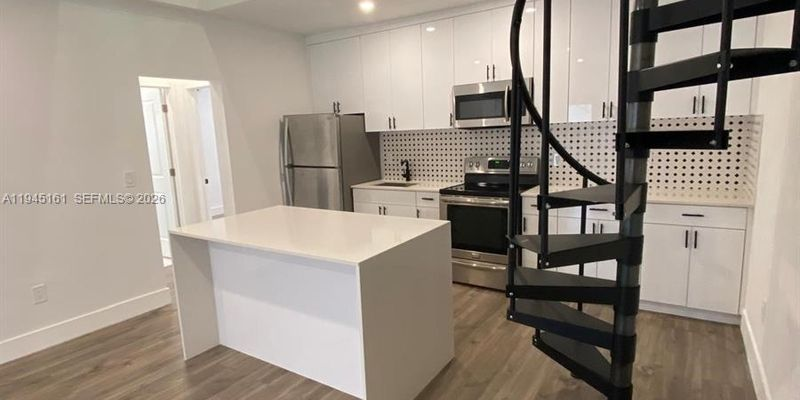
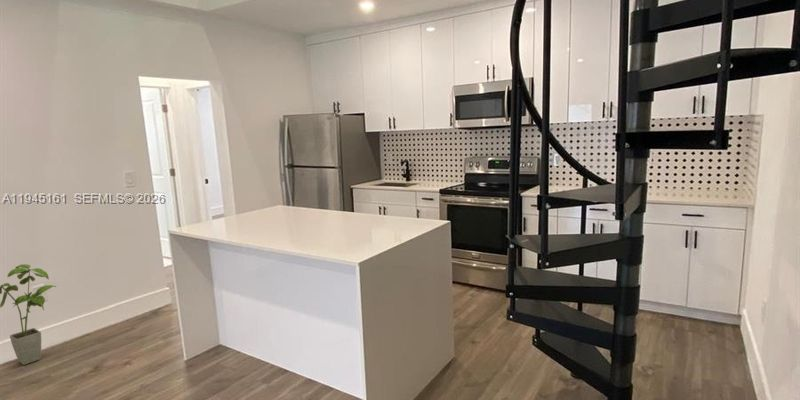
+ house plant [0,263,57,366]
